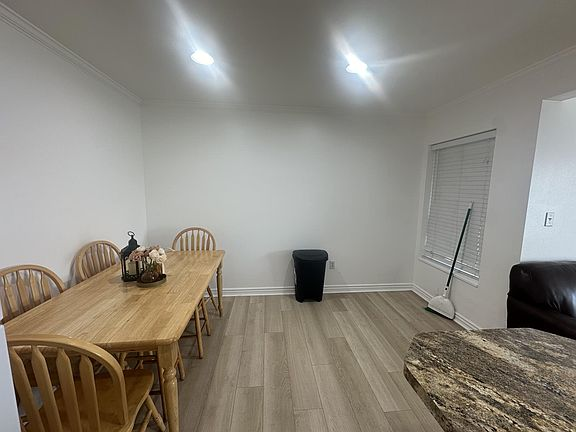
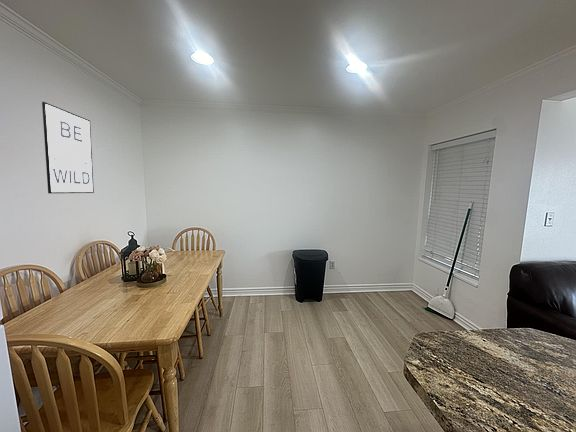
+ wall art [41,101,95,194]
